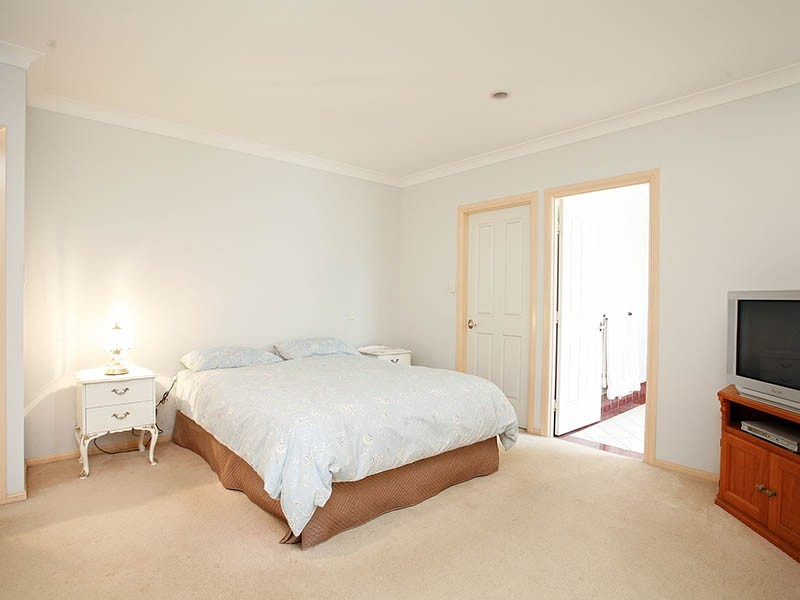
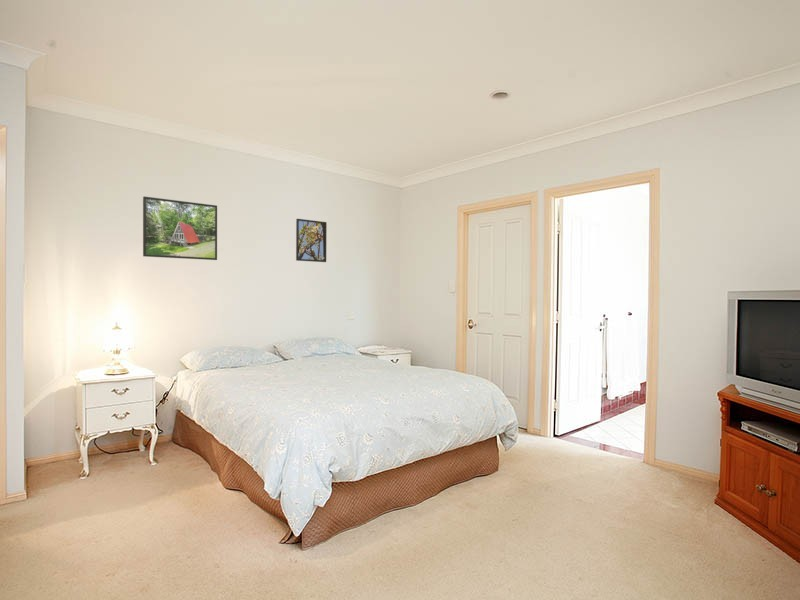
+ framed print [142,195,218,261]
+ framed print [295,218,328,263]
